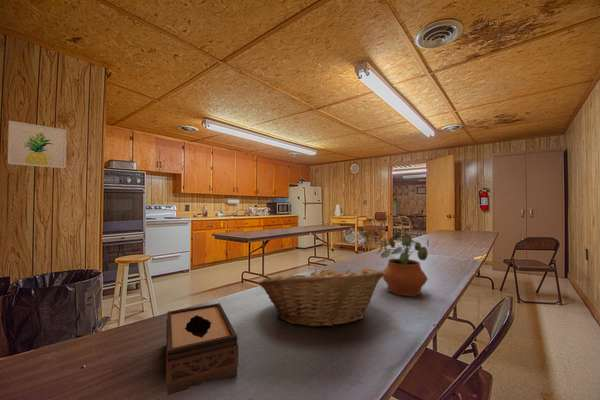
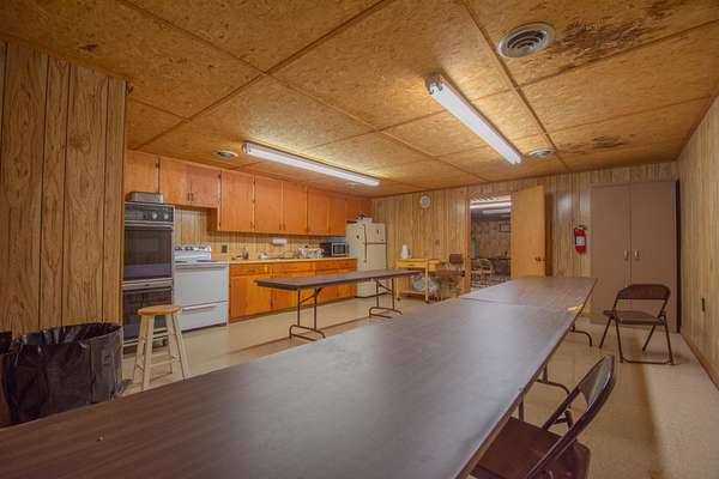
- fruit basket [258,265,384,328]
- wall art [7,120,67,169]
- tissue box [165,302,239,396]
- potted plant [375,231,430,297]
